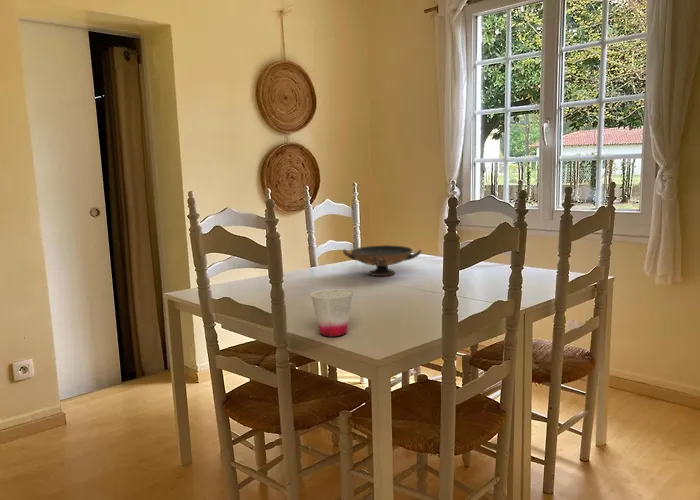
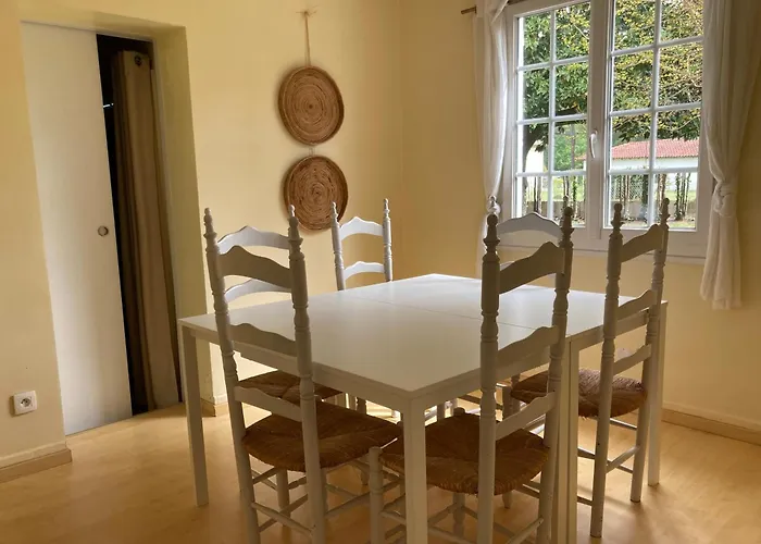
- decorative bowl [342,244,423,277]
- cup [310,288,354,337]
